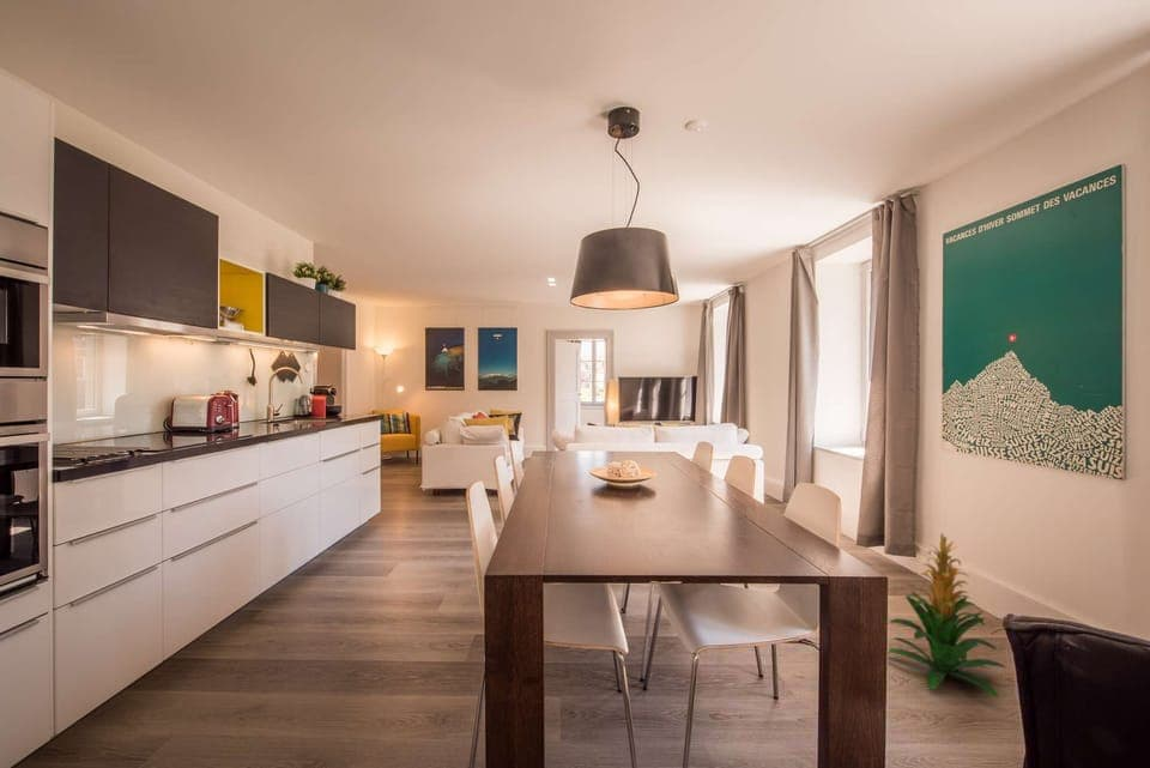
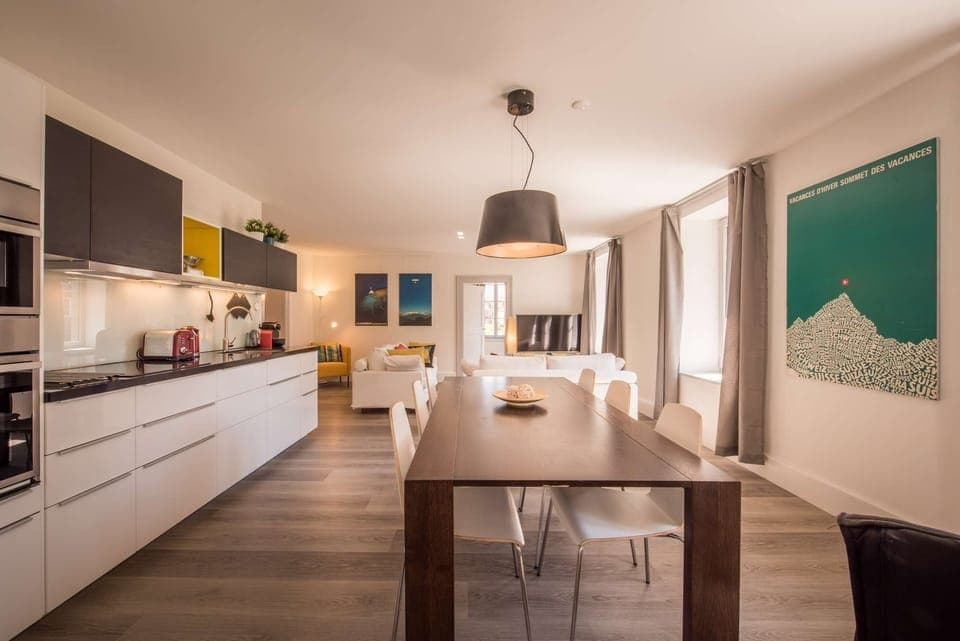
- indoor plant [888,532,1007,699]
